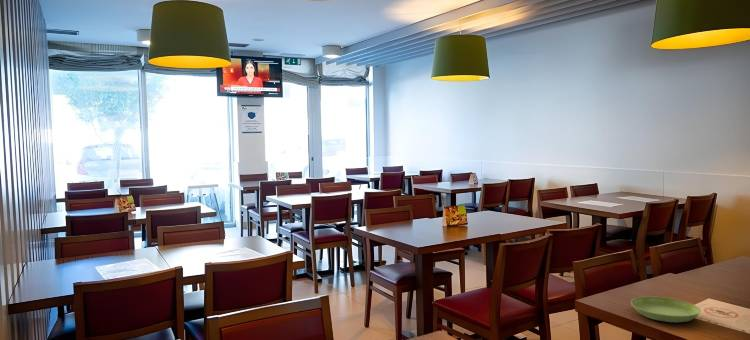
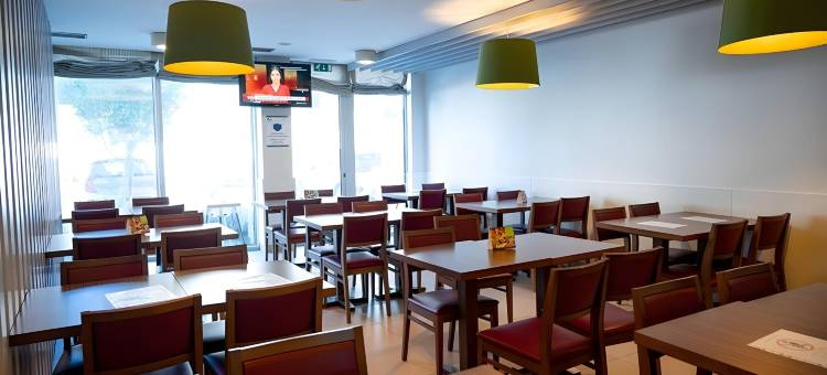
- saucer [630,296,702,323]
